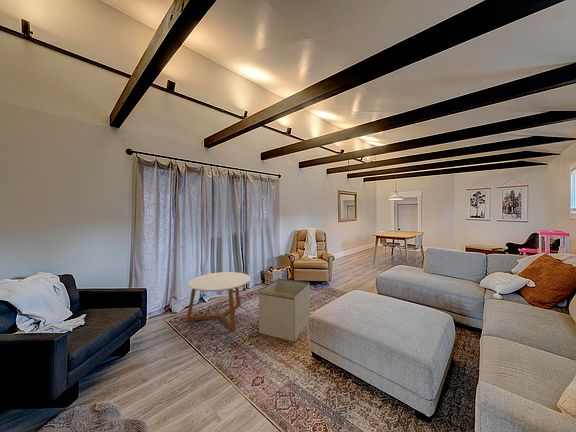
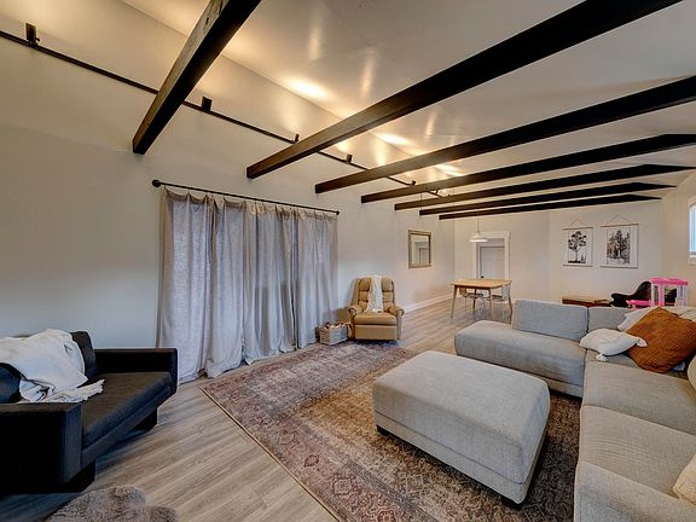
- coffee table [186,271,251,332]
- storage bin [258,278,311,343]
